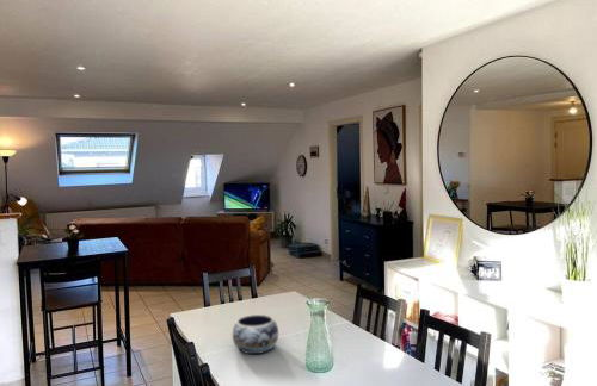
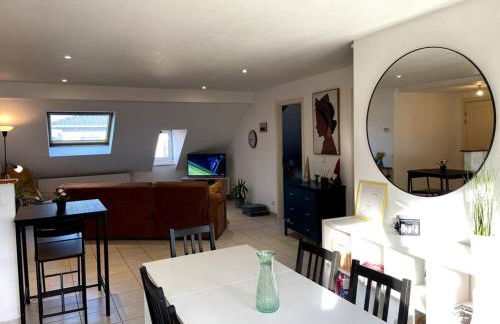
- decorative bowl [232,313,279,355]
